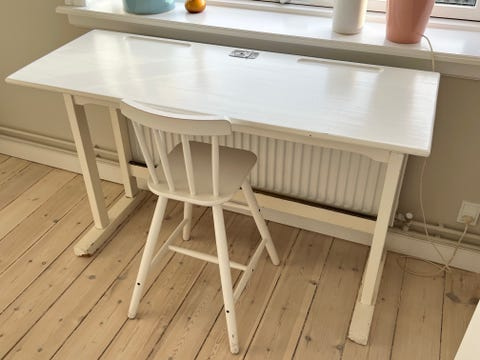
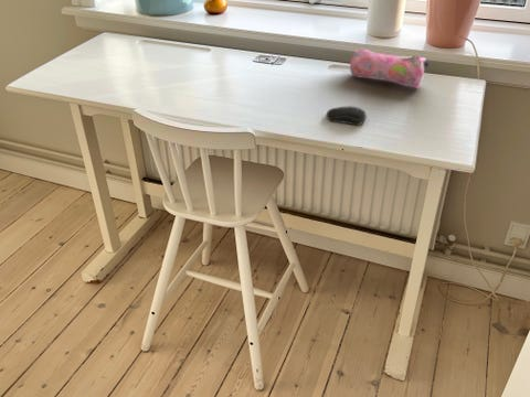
+ pencil case [349,47,430,89]
+ computer mouse [326,105,368,126]
